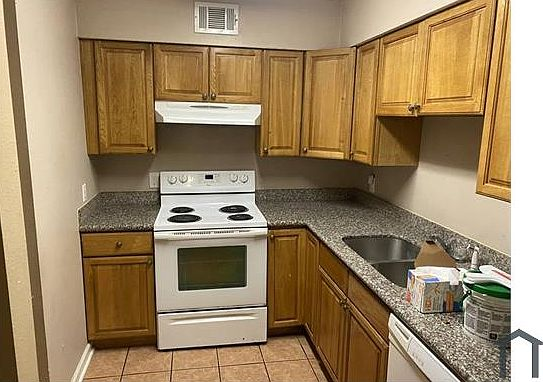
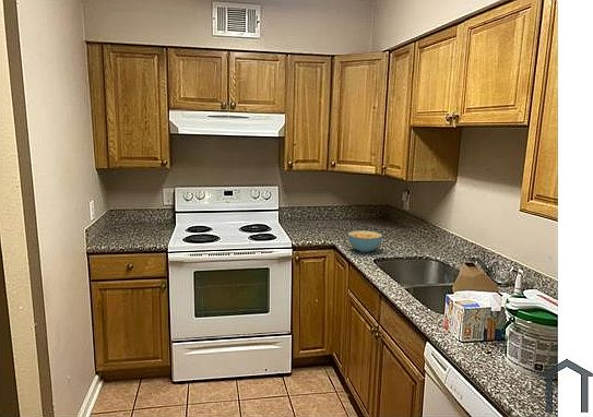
+ cereal bowl [347,229,383,253]
